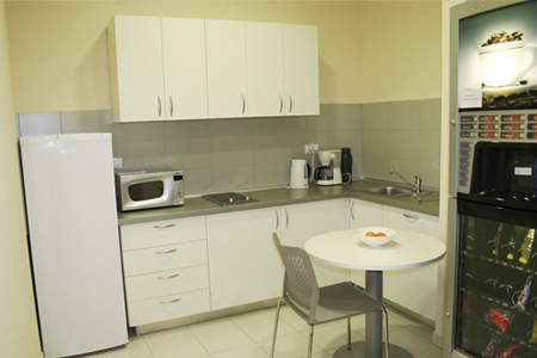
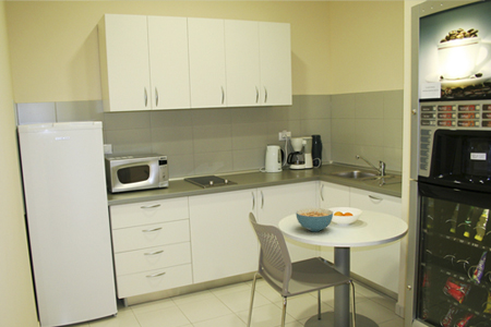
+ cereal bowl [295,207,334,232]
